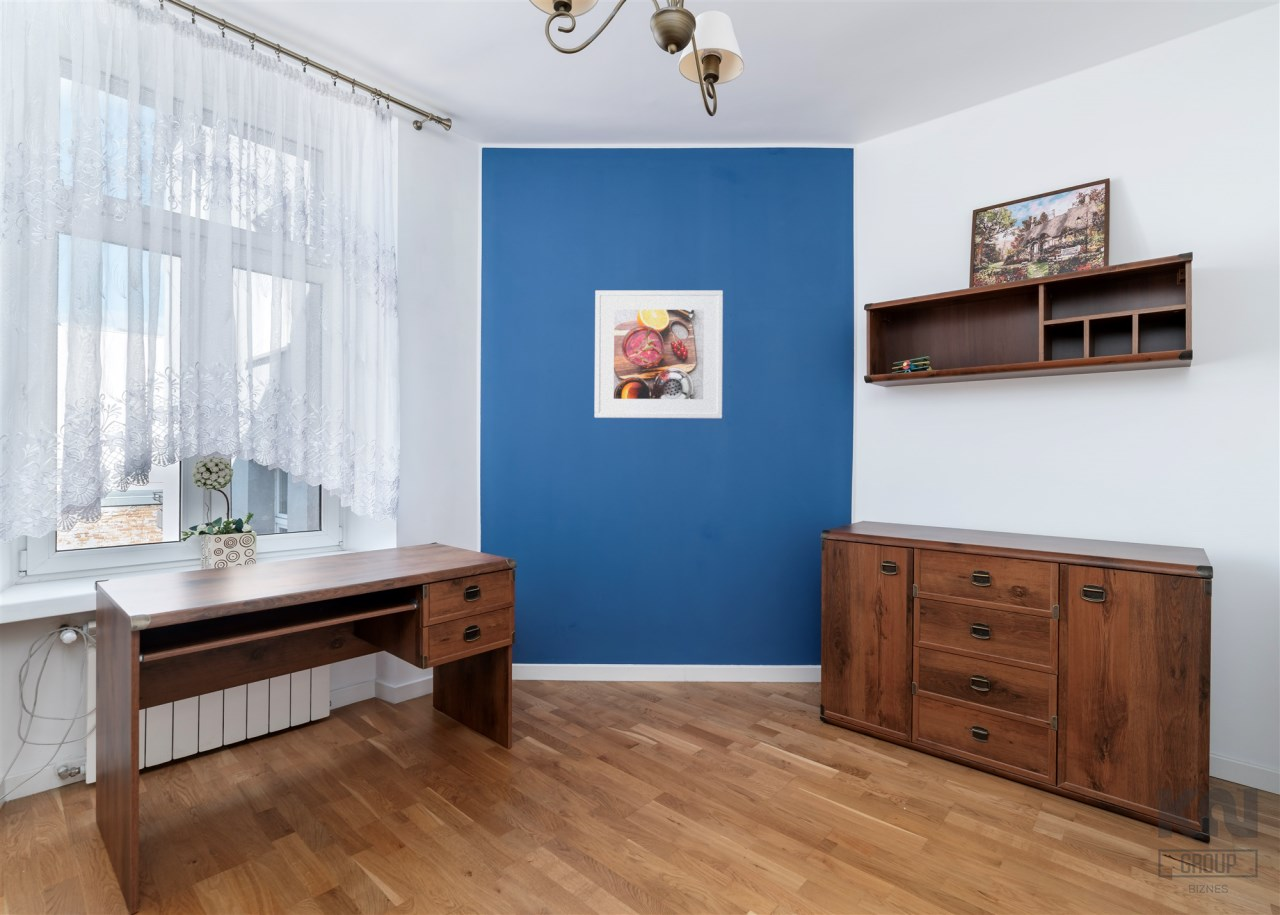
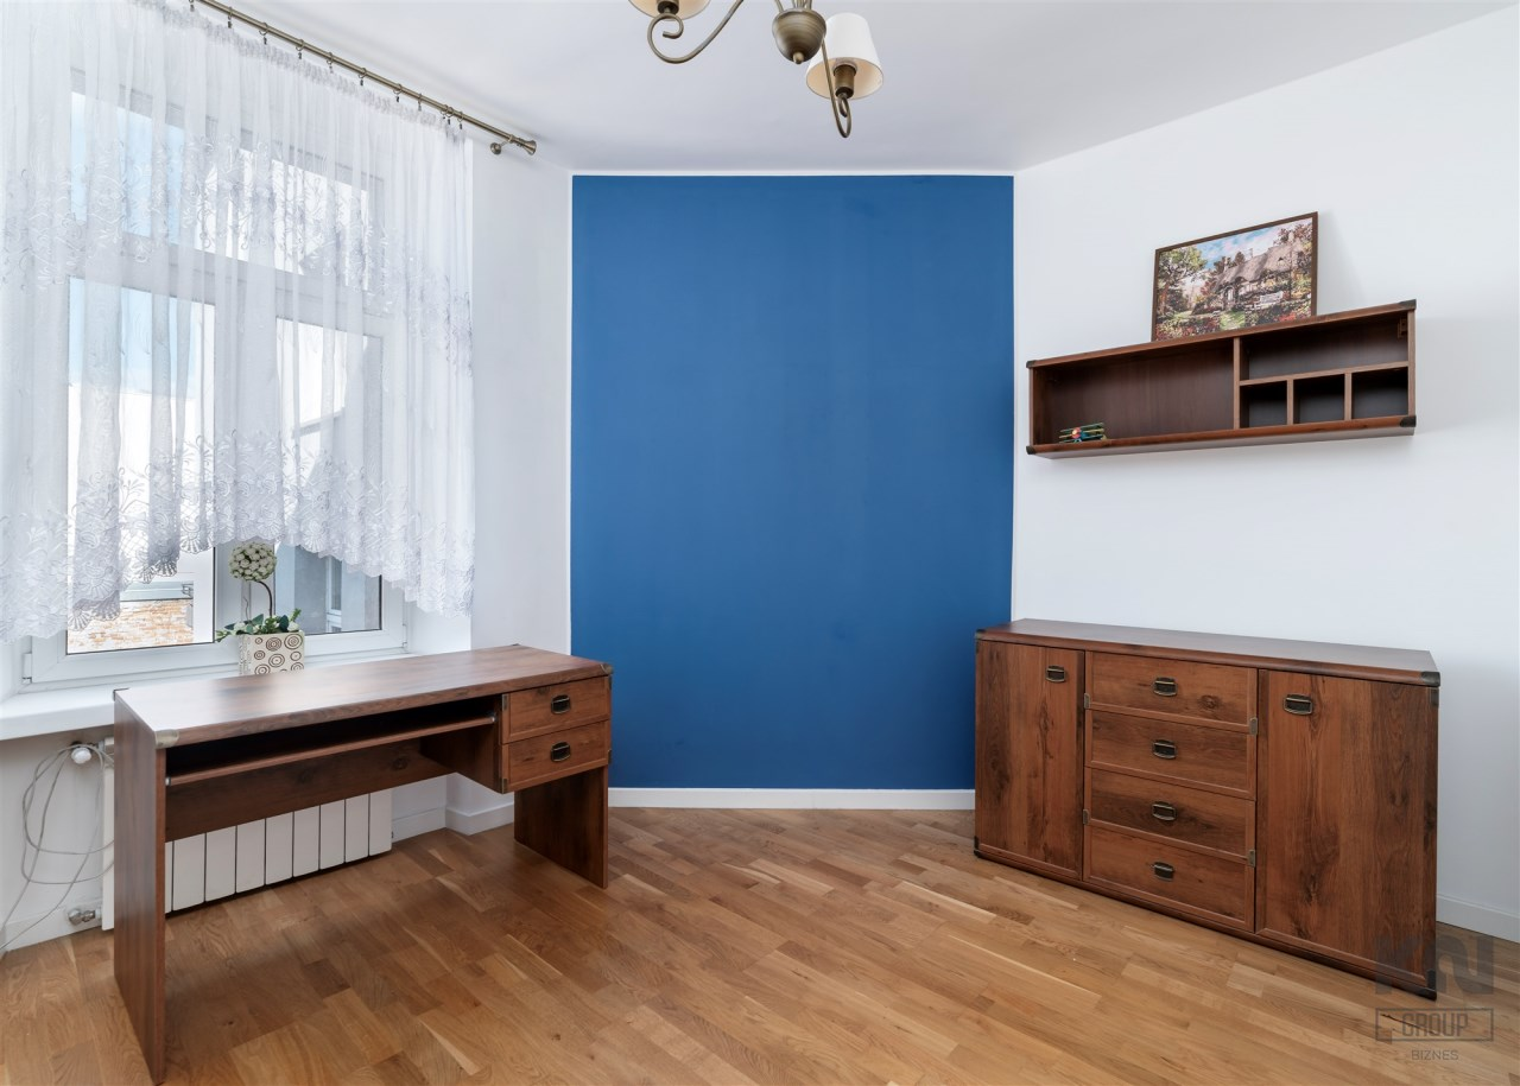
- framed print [594,289,724,419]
